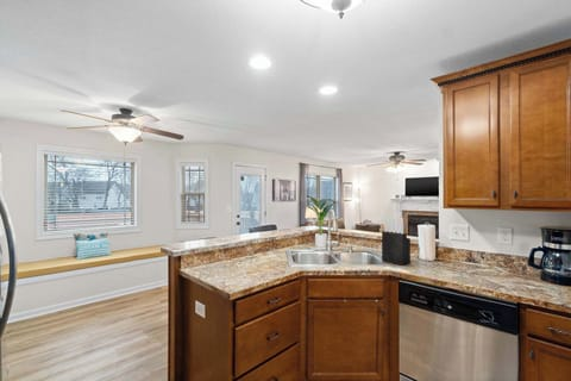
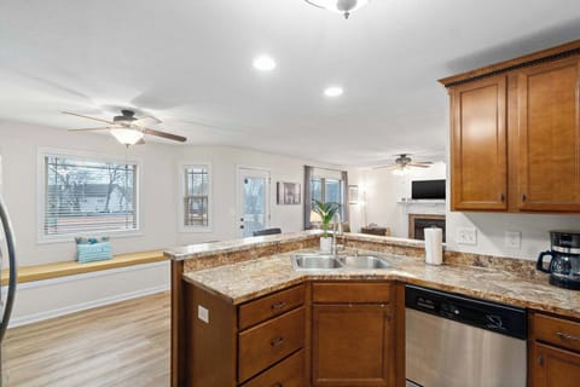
- knife block [381,216,412,267]
